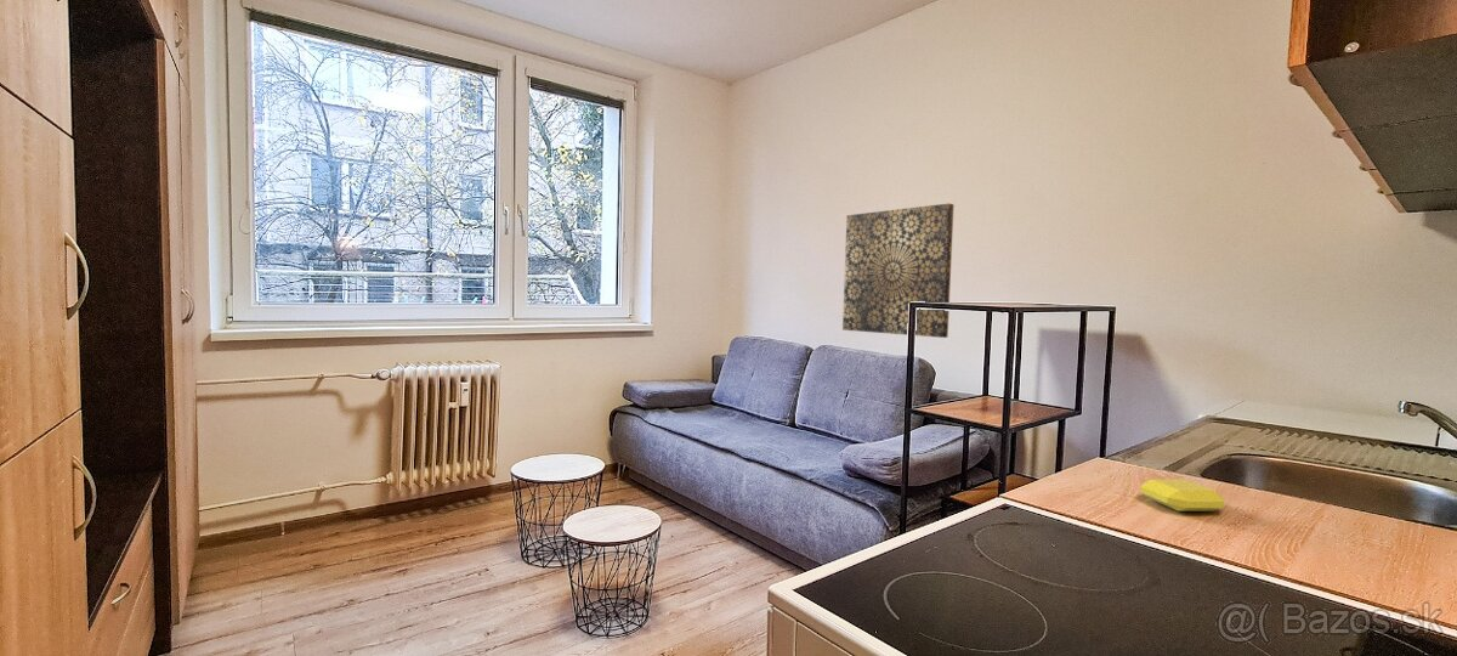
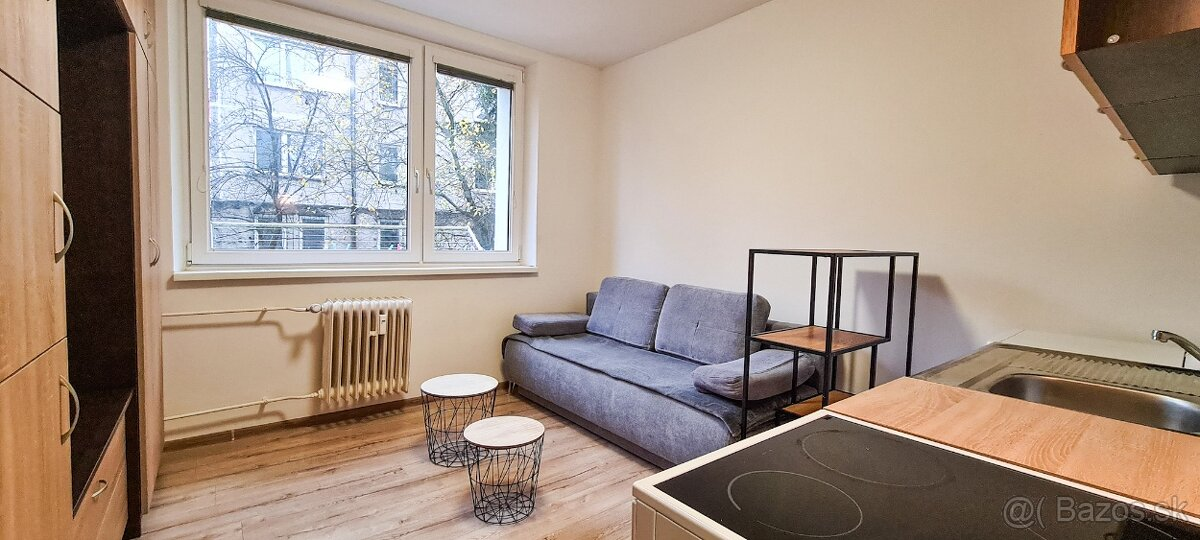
- soap bar [1139,479,1226,513]
- wall art [841,203,956,339]
